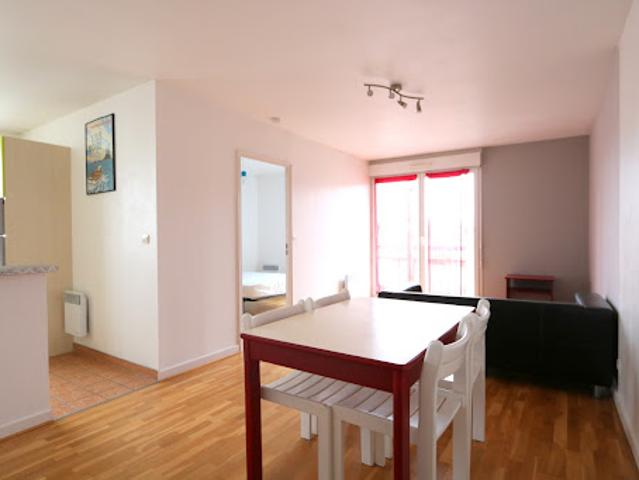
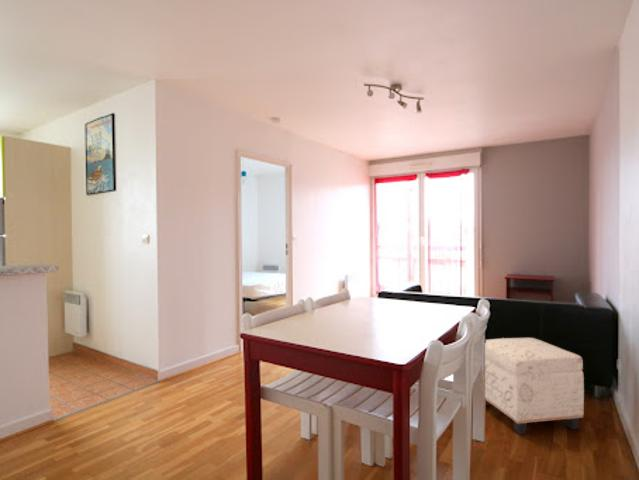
+ ottoman [484,337,585,435]
